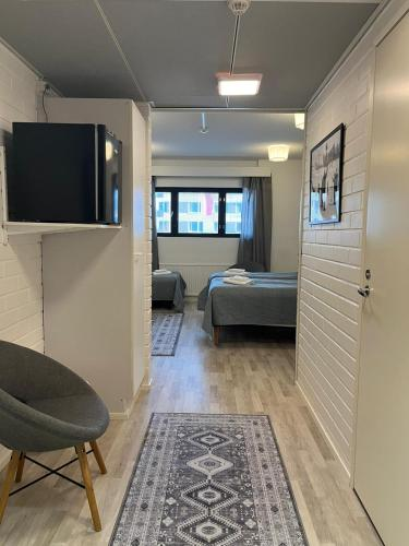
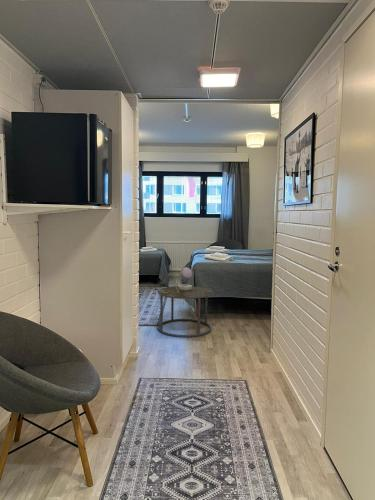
+ side table [157,285,213,338]
+ table lamp [161,266,193,293]
